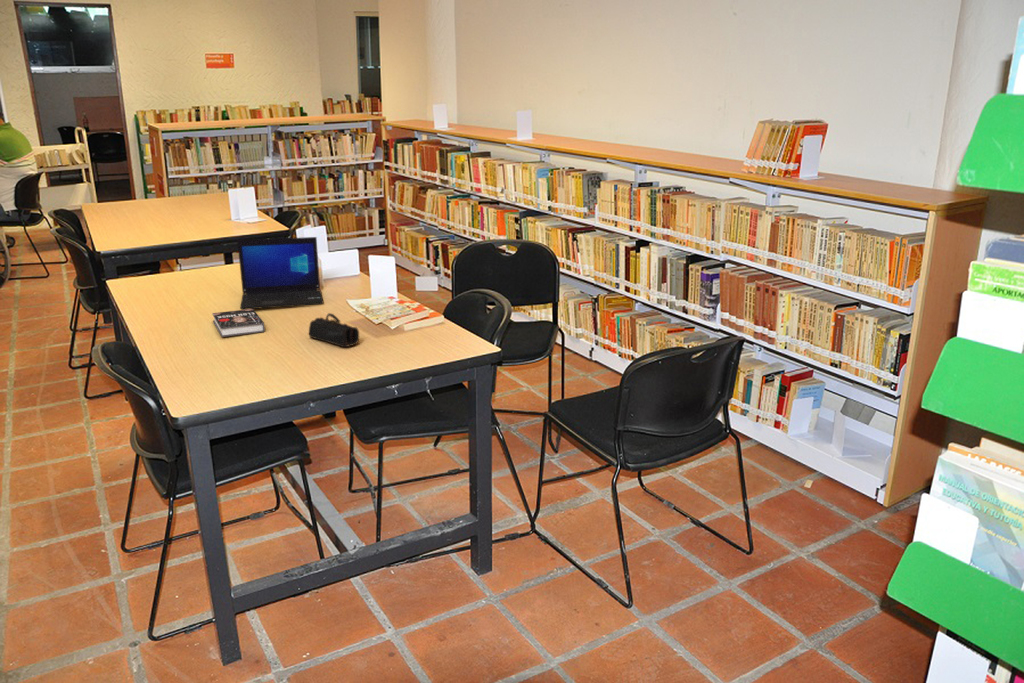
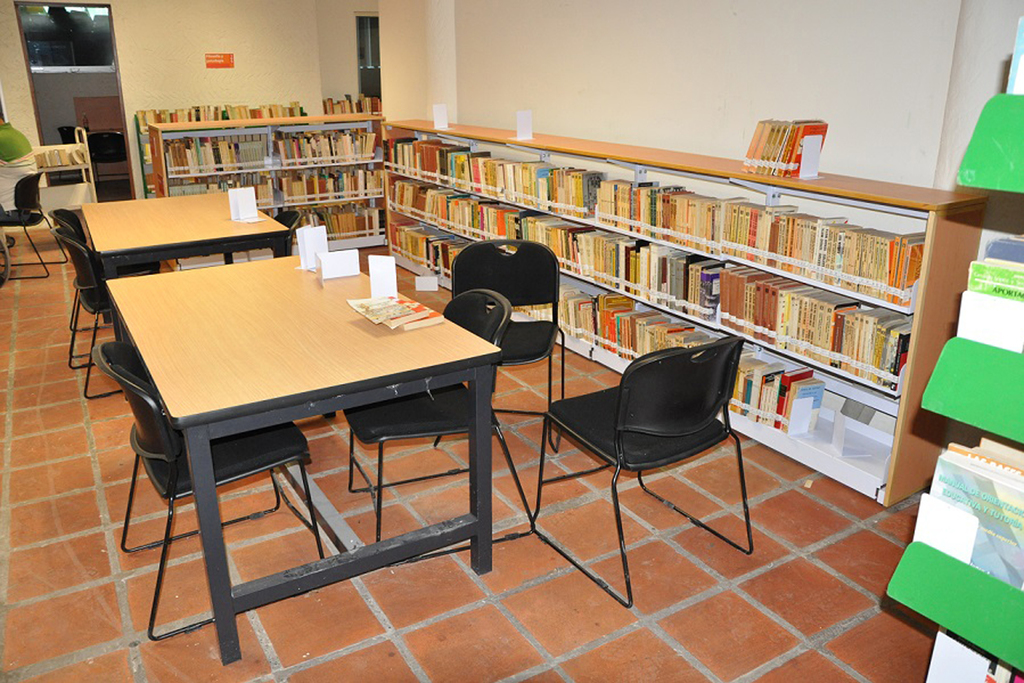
- laptop [236,236,324,310]
- book [211,309,266,338]
- pencil case [308,312,360,348]
